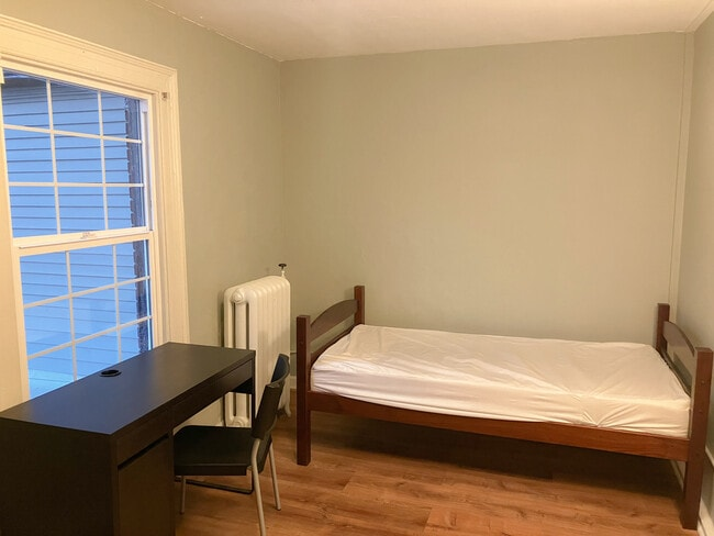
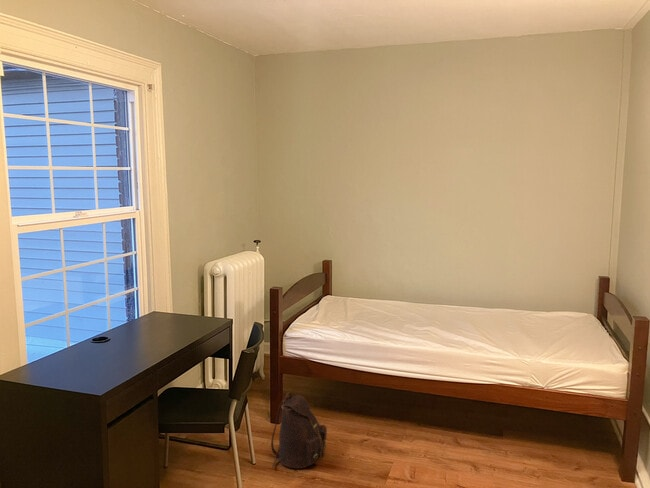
+ backpack [270,391,328,469]
